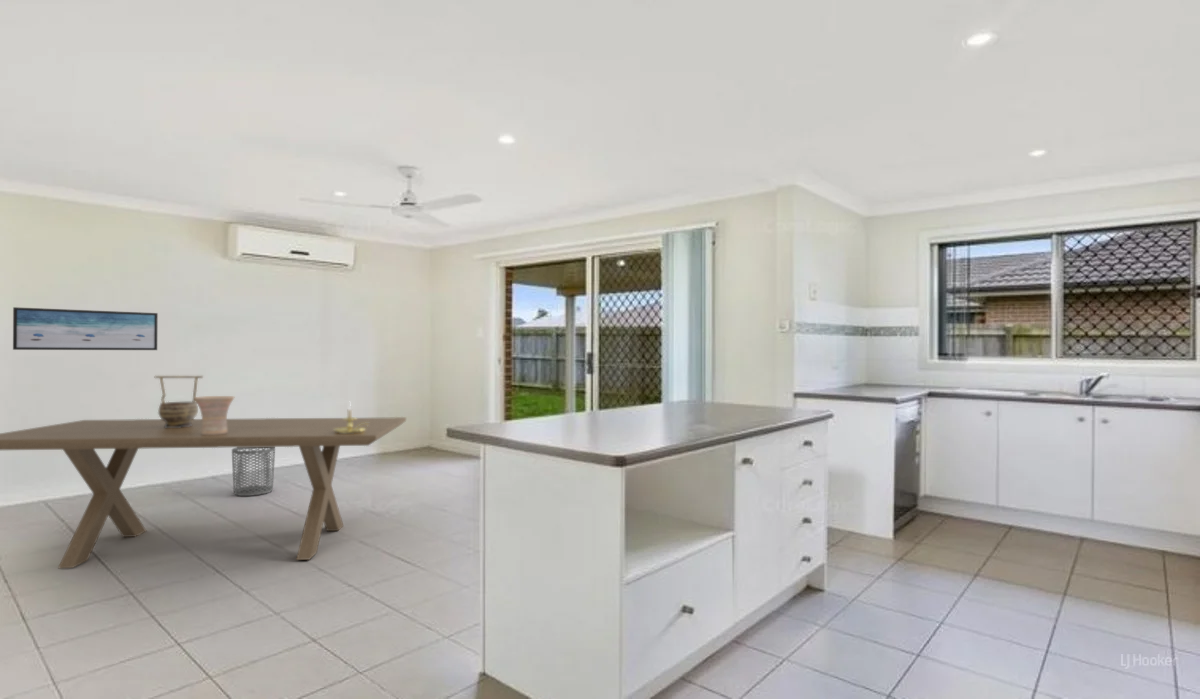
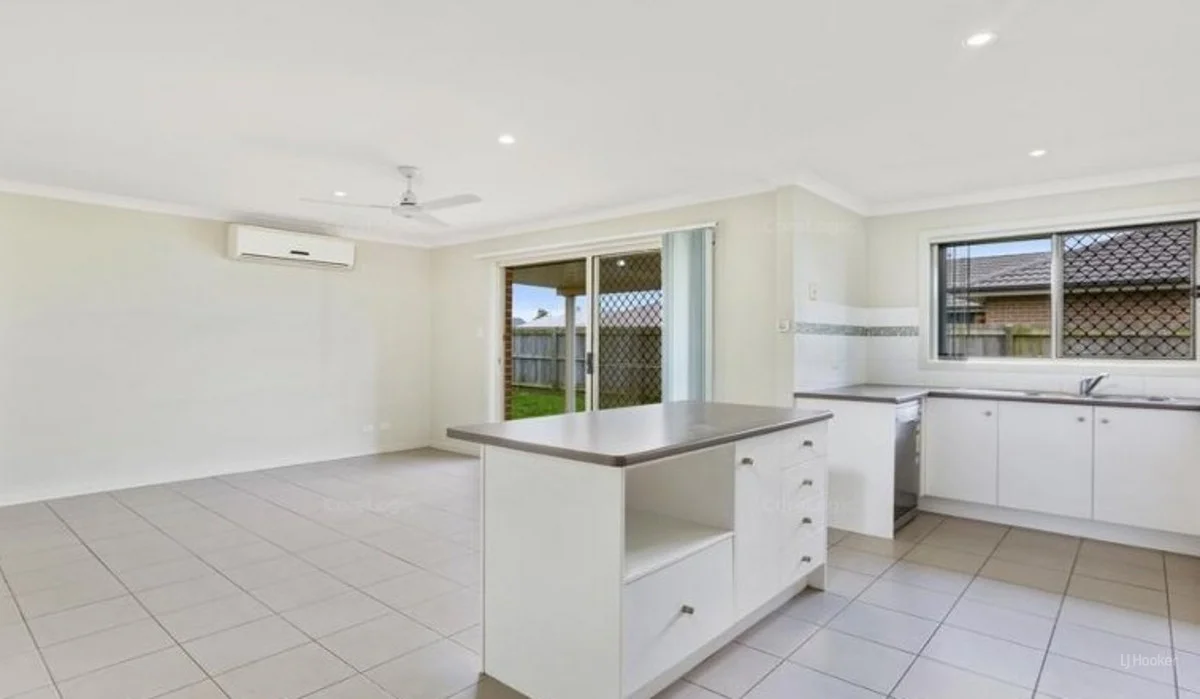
- dining table [0,416,407,569]
- waste bin [231,447,276,497]
- decorative bowl [154,375,204,428]
- candle holder [333,401,370,434]
- vase [194,395,235,435]
- wall art [12,306,159,351]
